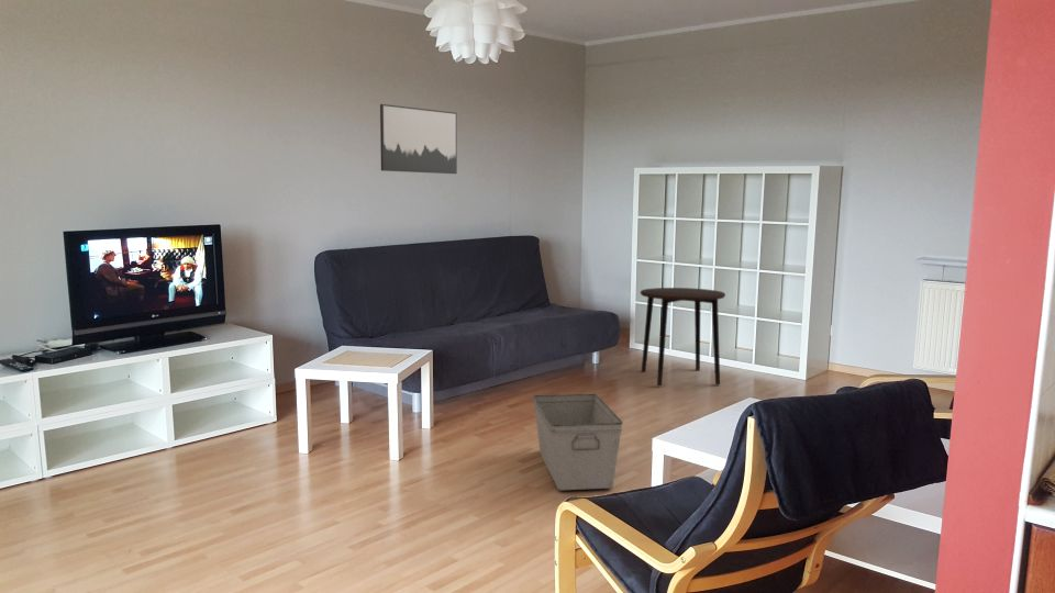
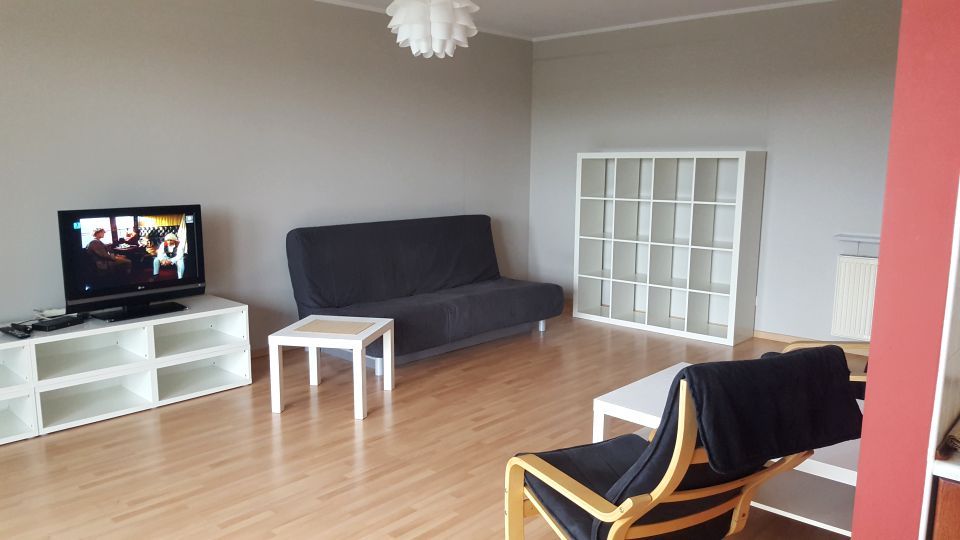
- storage bin [532,393,624,491]
- wall art [379,103,458,175]
- side table [640,287,726,387]
